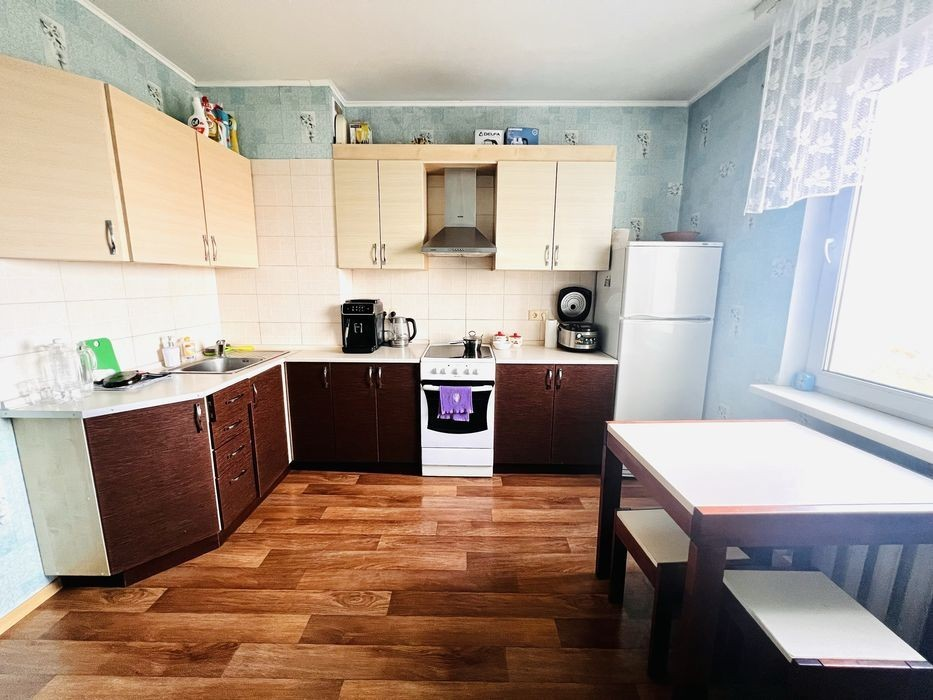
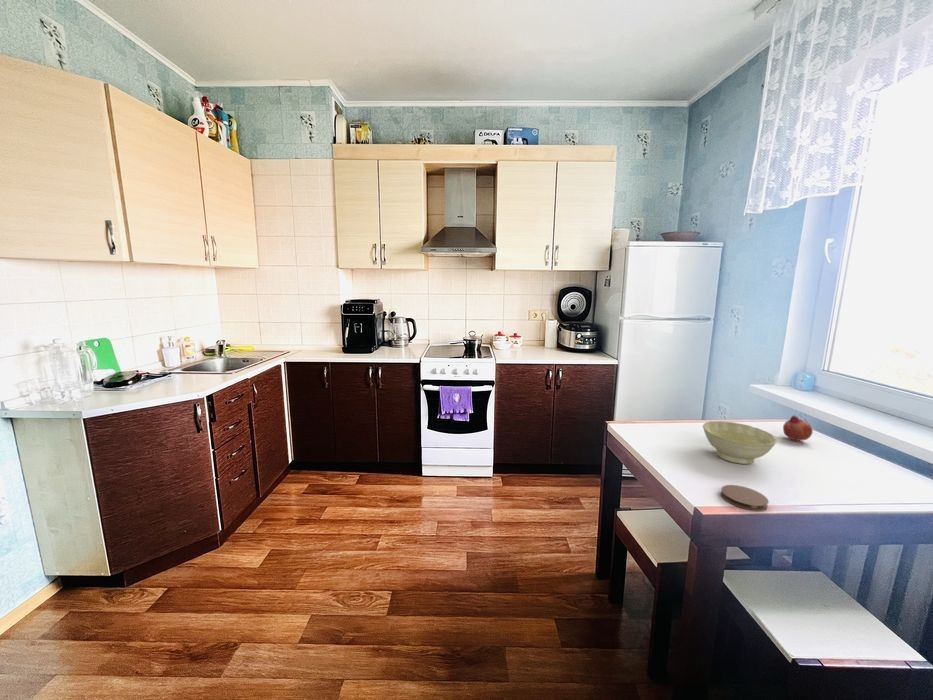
+ bowl [702,420,778,465]
+ fruit [782,414,813,442]
+ coaster [720,484,770,512]
